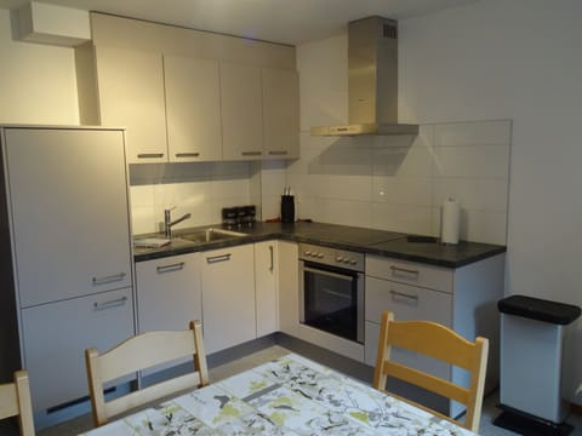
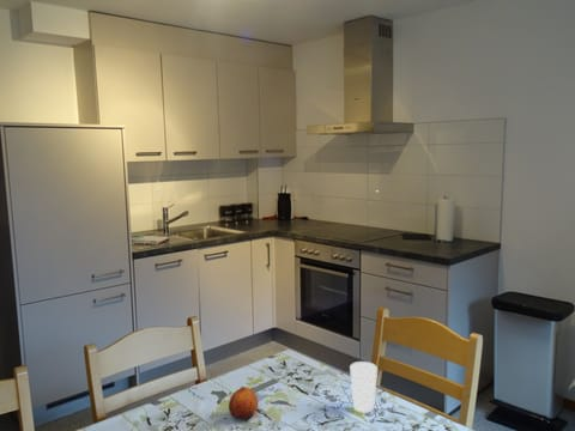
+ fruit [228,386,259,421]
+ cup [349,360,379,413]
